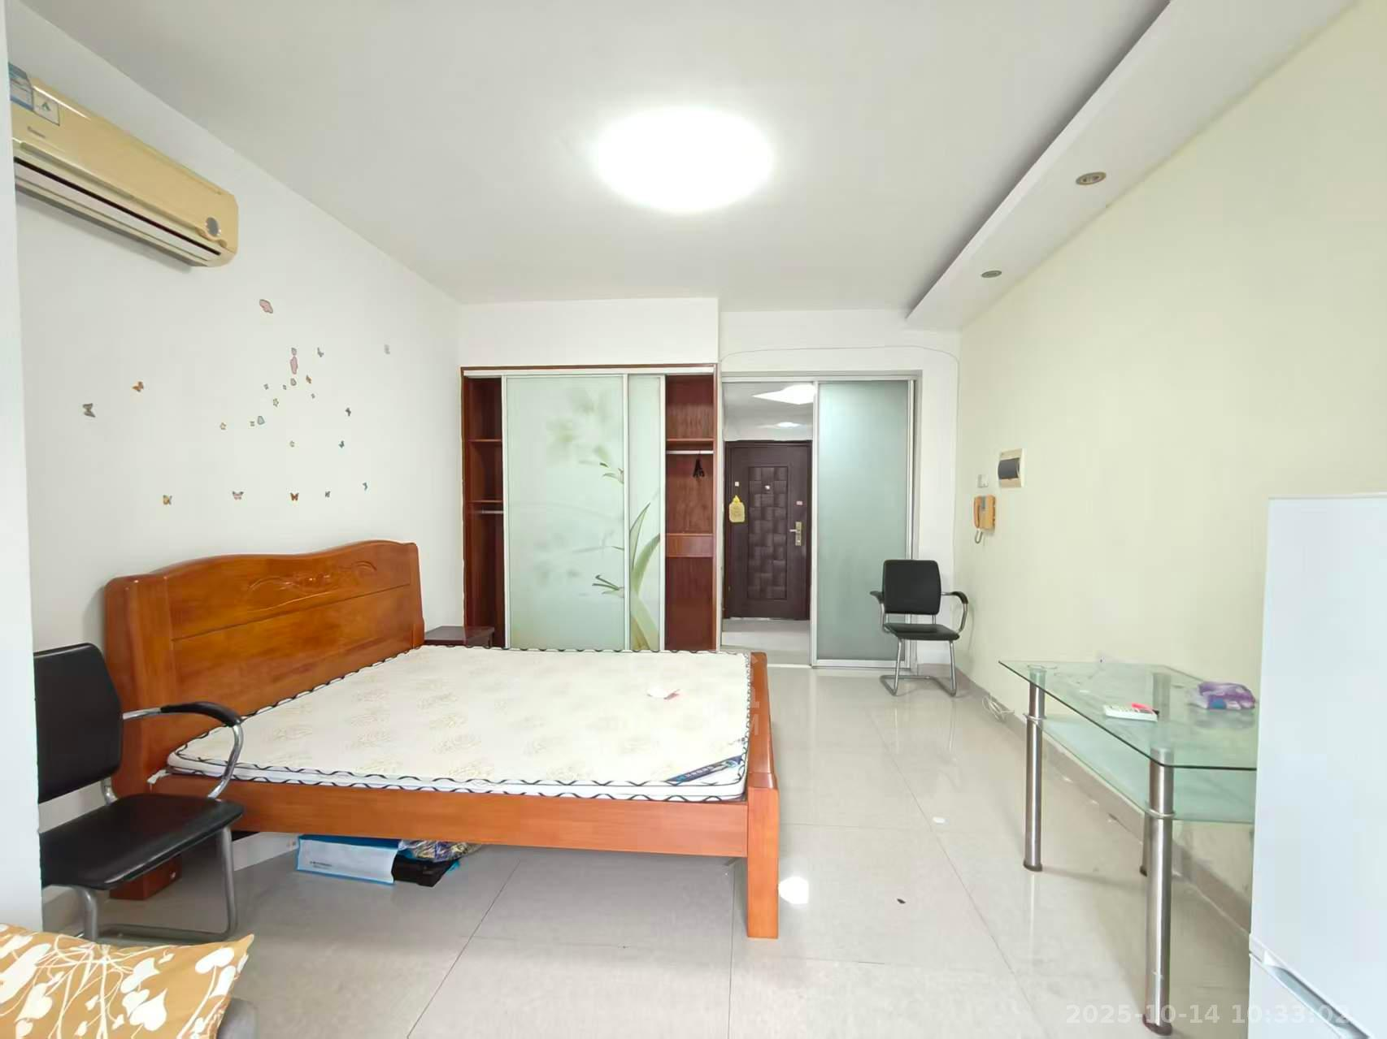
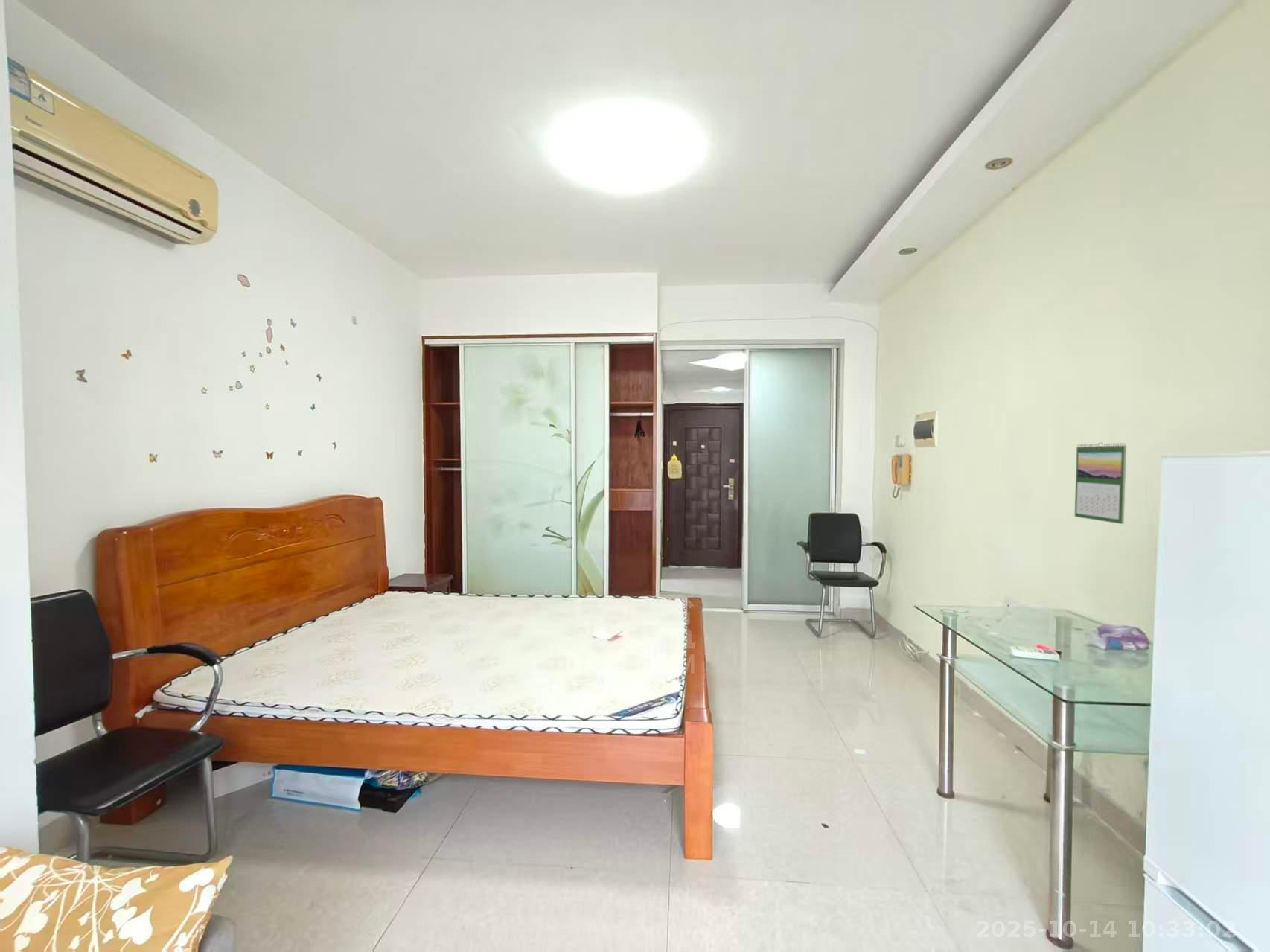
+ calendar [1074,442,1127,525]
